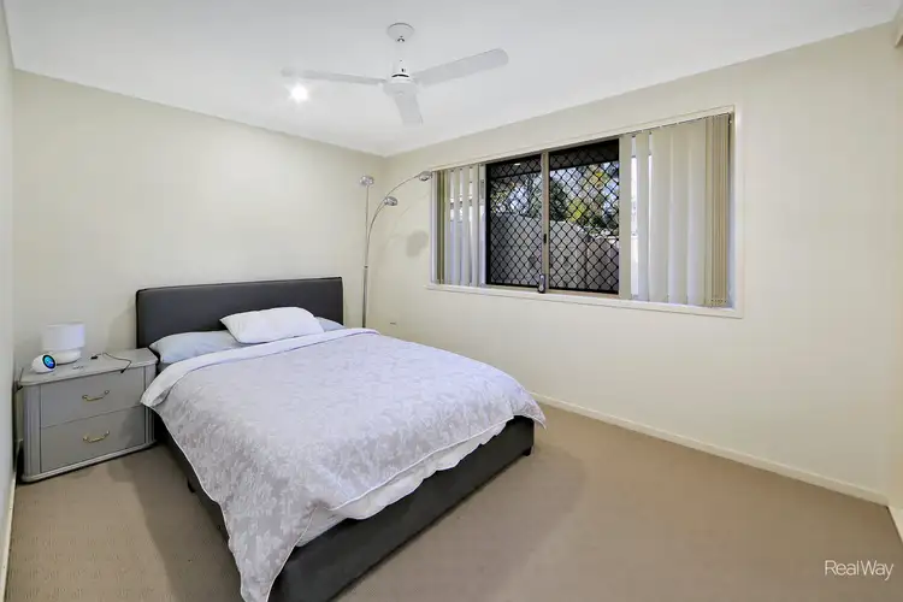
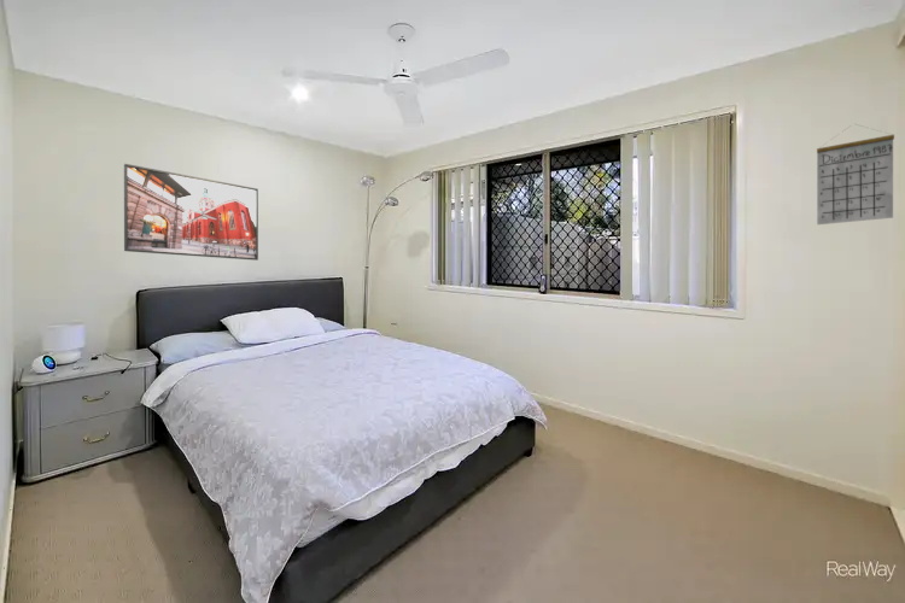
+ calendar [816,123,895,226]
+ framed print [123,163,259,262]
